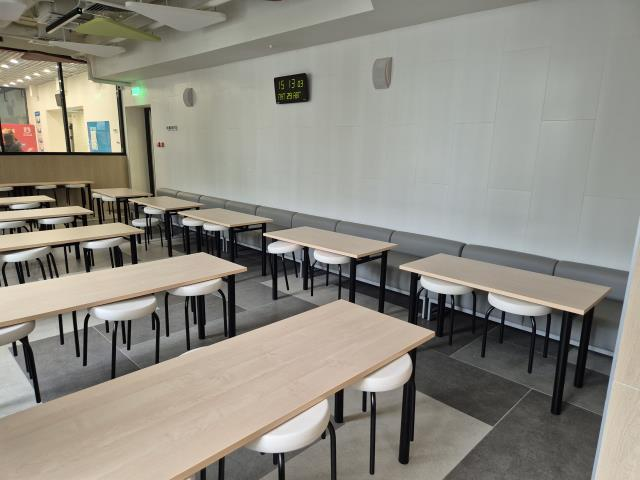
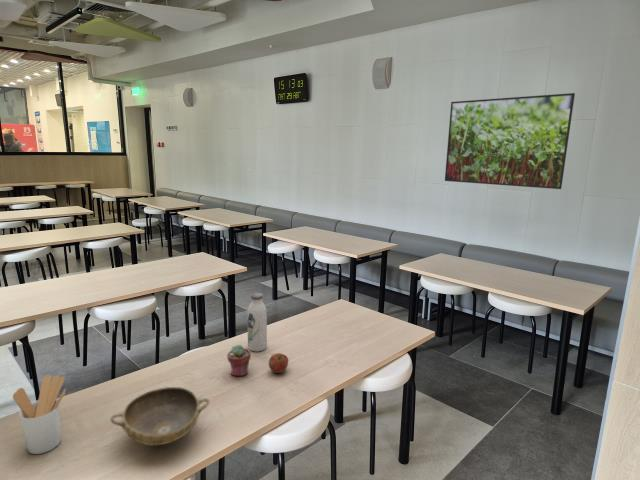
+ apple [268,352,289,374]
+ utensil holder [12,374,67,455]
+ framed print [444,92,576,190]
+ bowl [109,386,210,446]
+ potted succulent [226,344,252,377]
+ water bottle [246,292,268,352]
